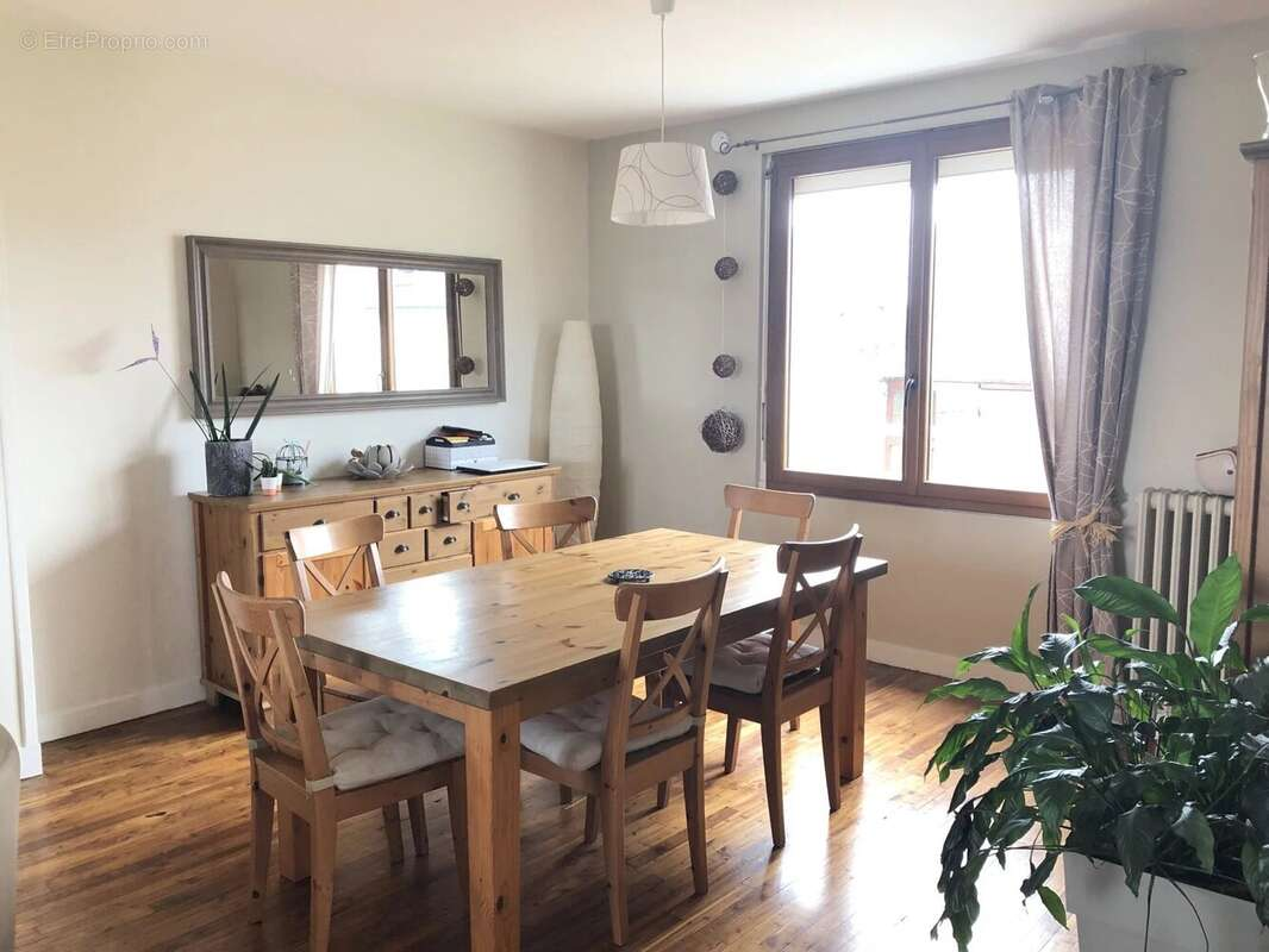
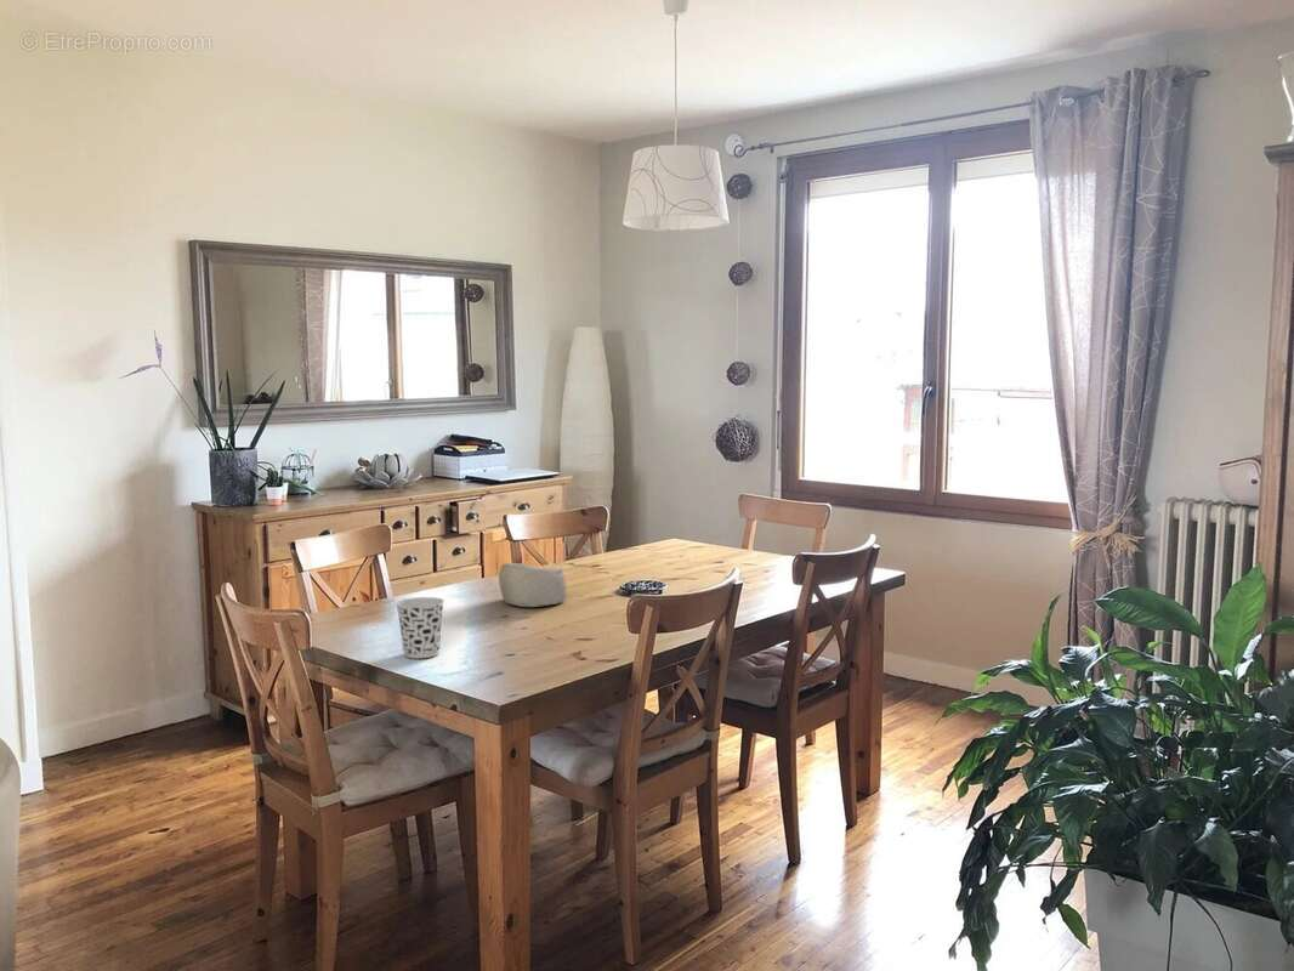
+ cup [395,596,445,659]
+ decorative bowl [498,562,568,608]
